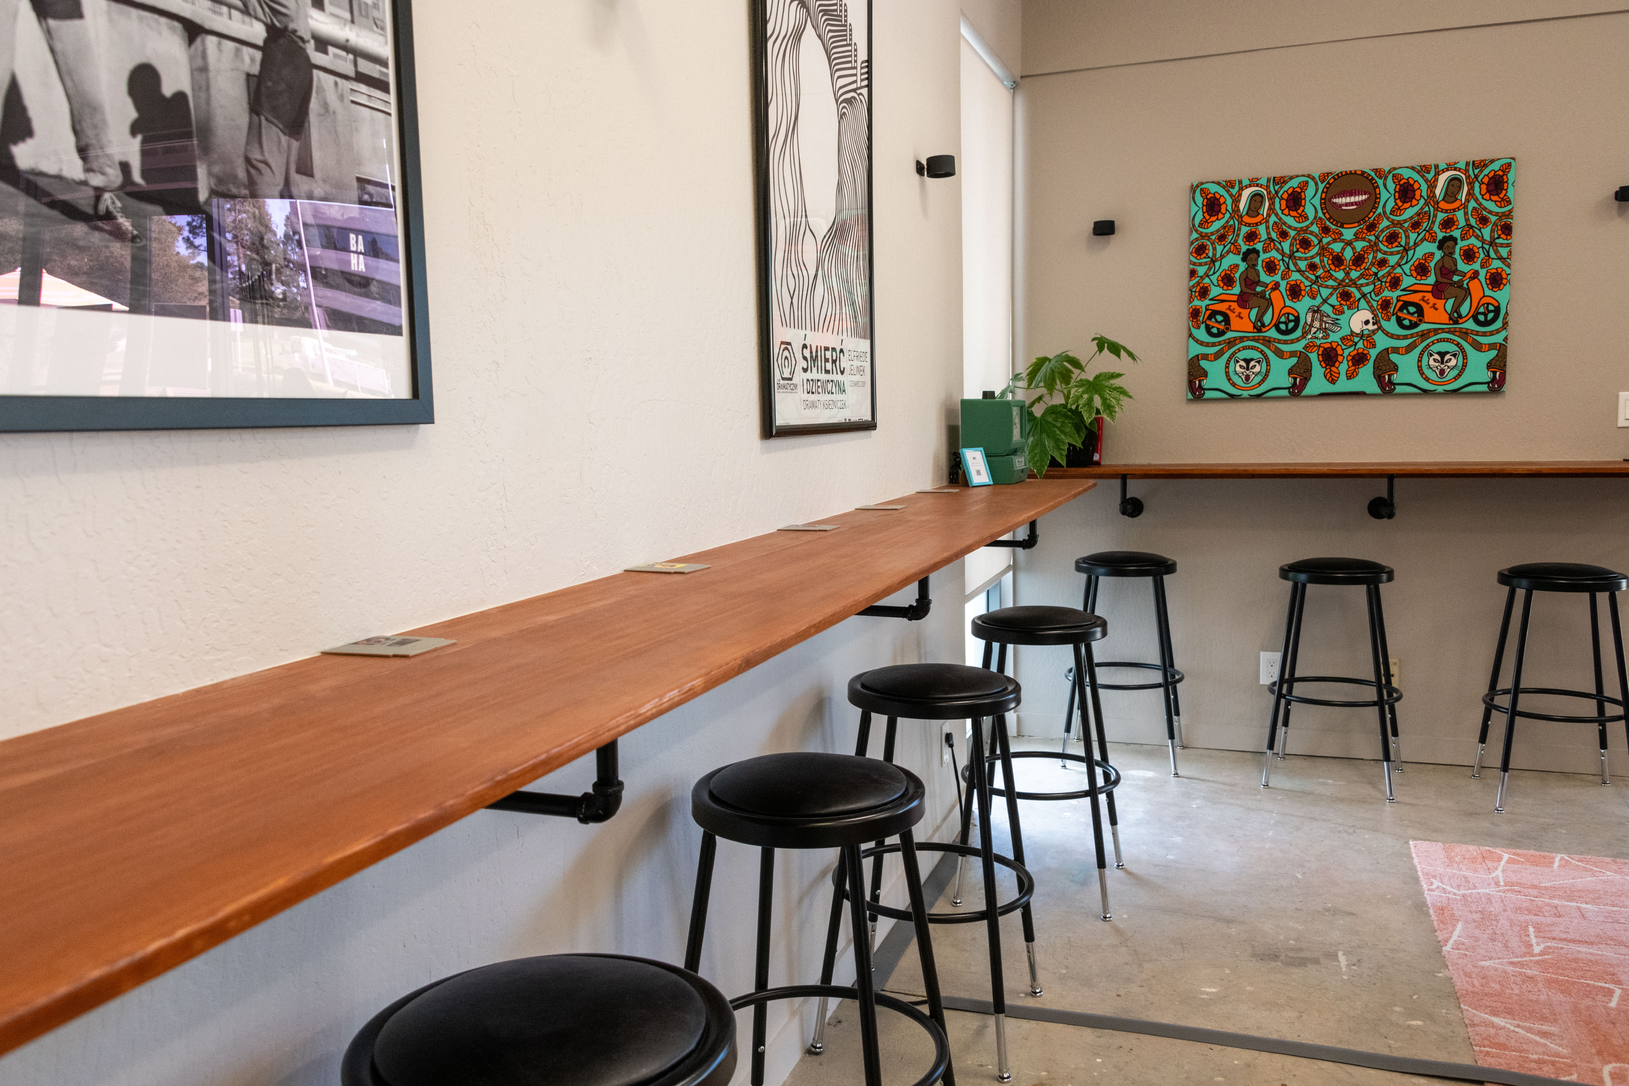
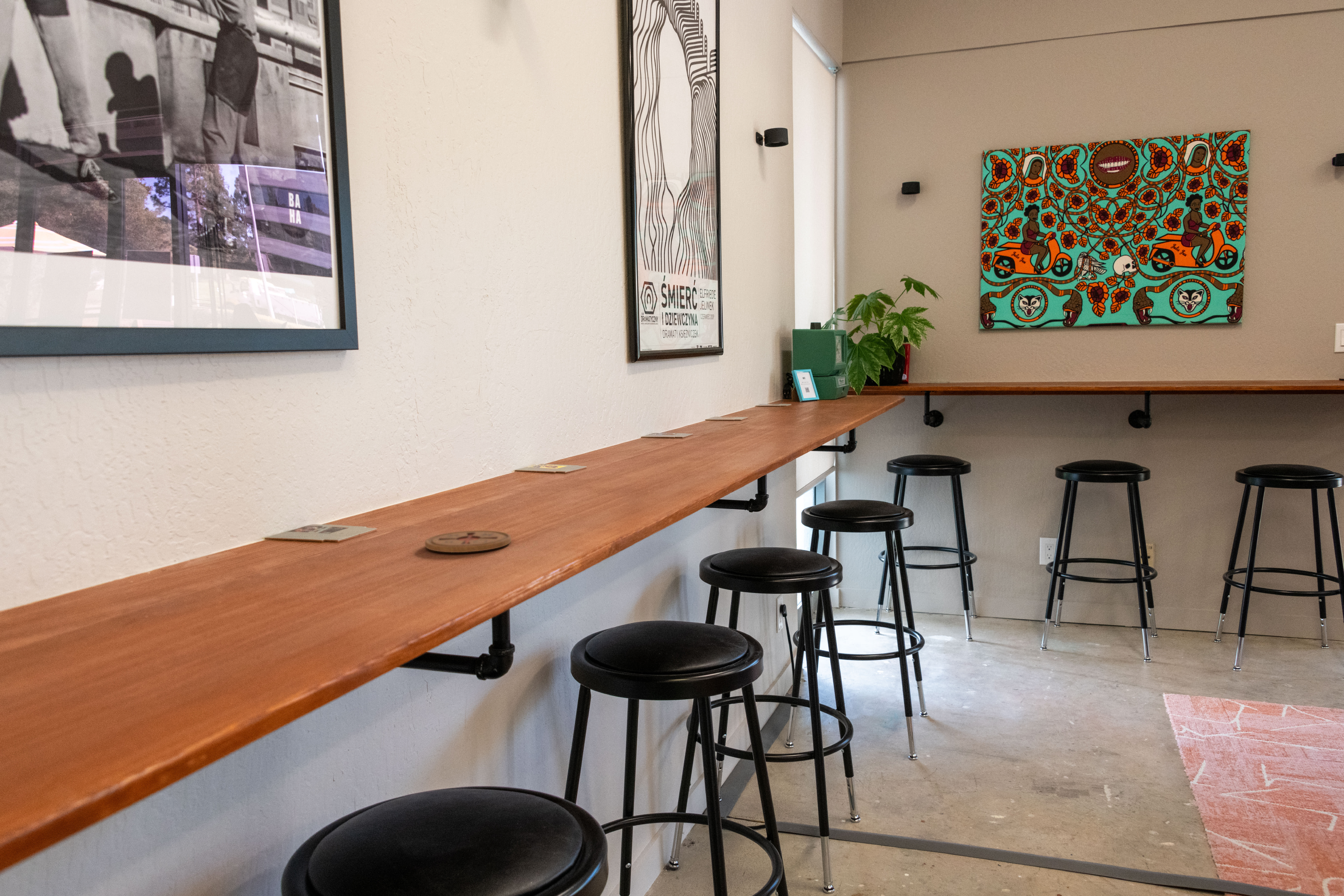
+ coaster [425,530,512,553]
